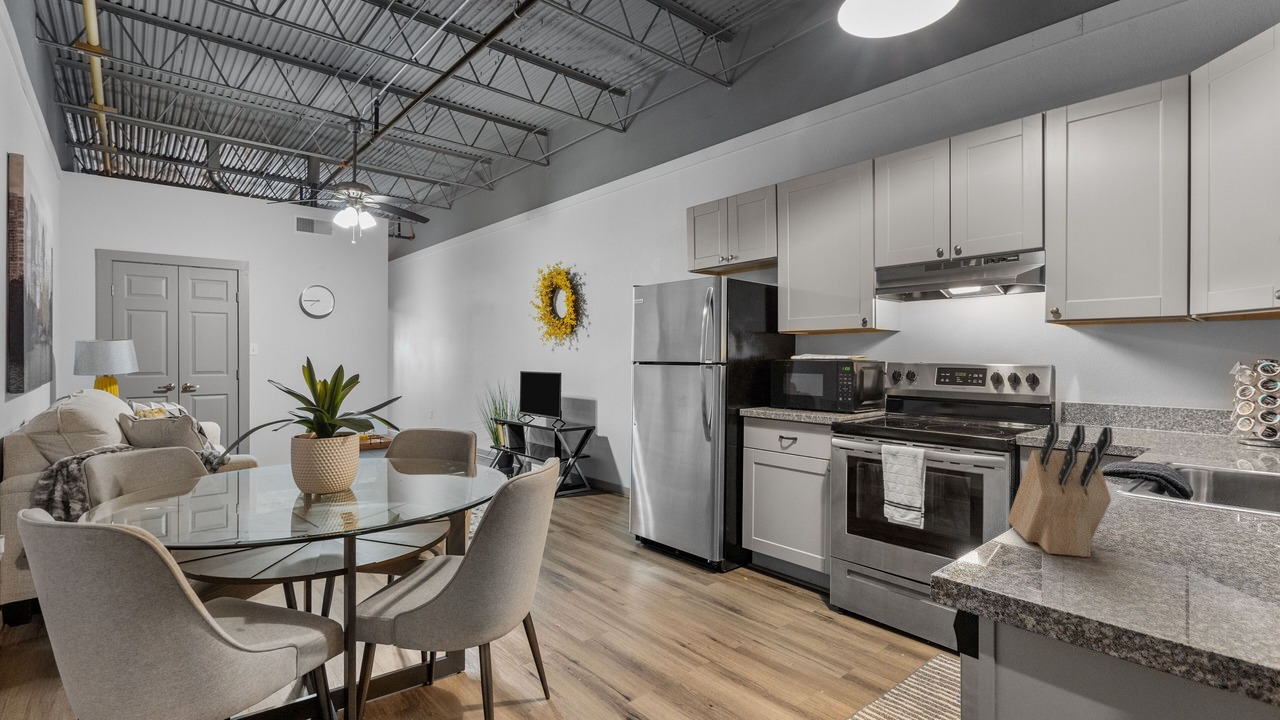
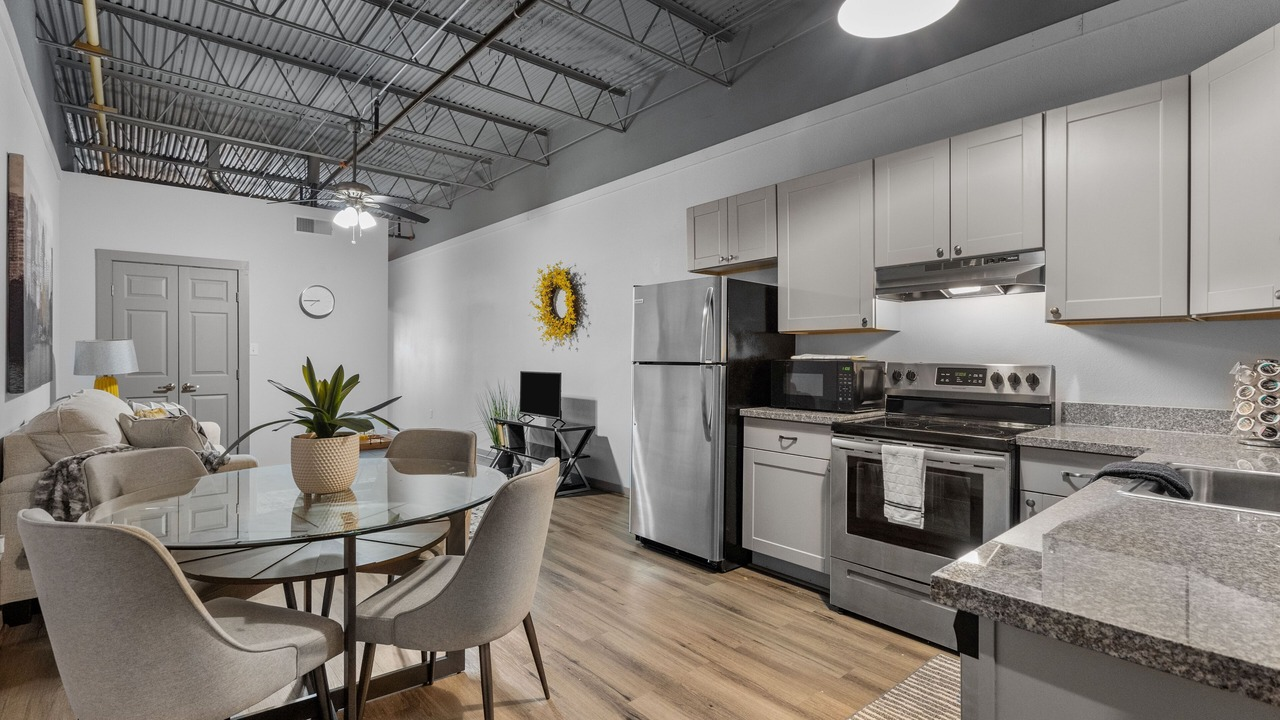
- knife block [1007,421,1113,558]
